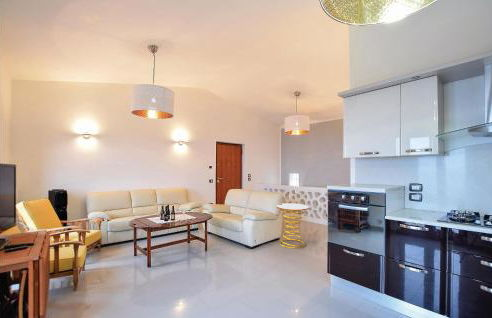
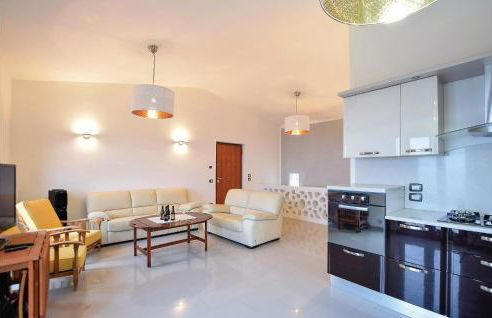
- side table [276,202,310,249]
